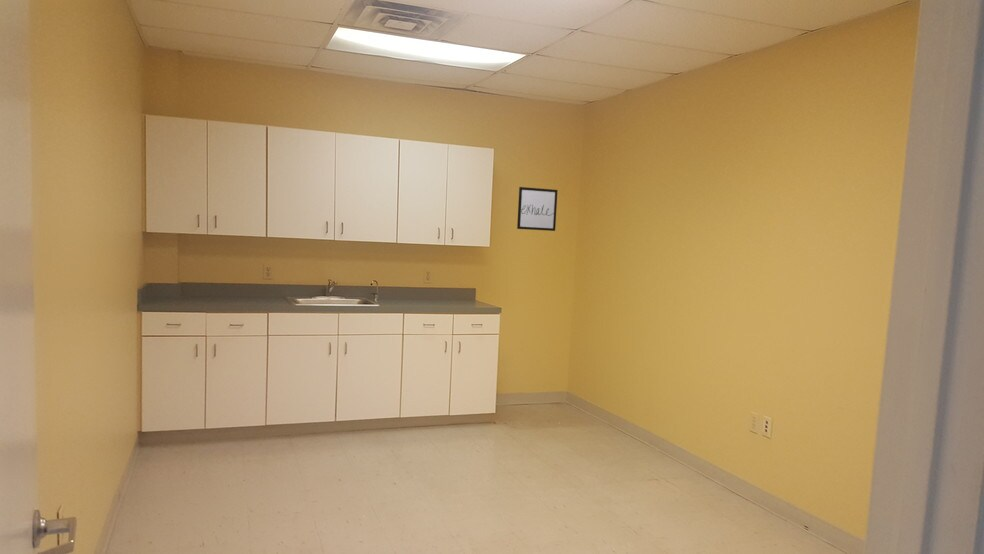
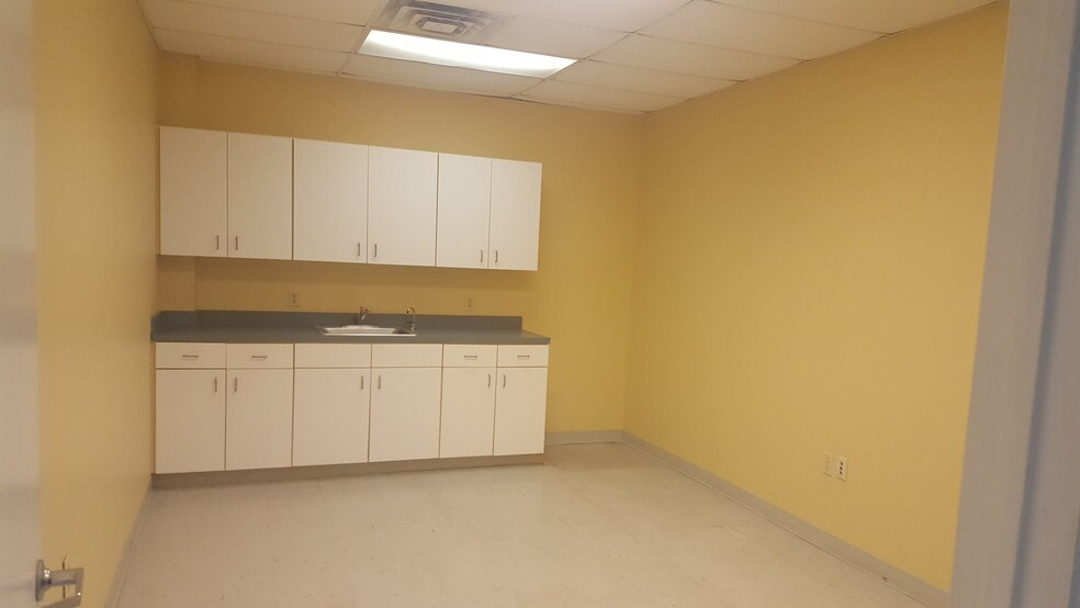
- wall art [516,186,558,232]
